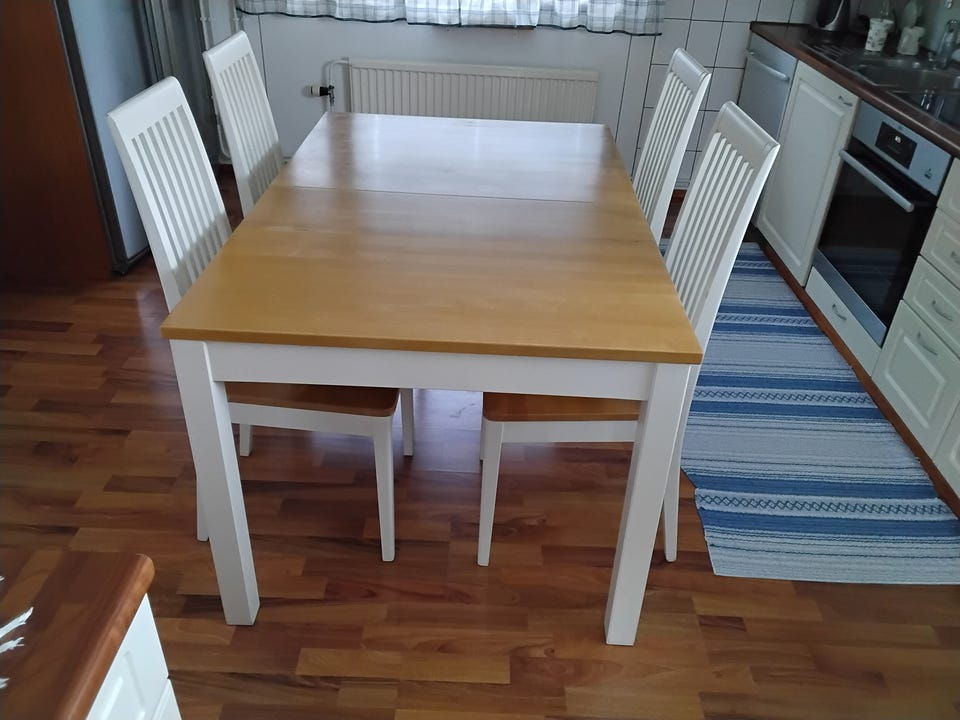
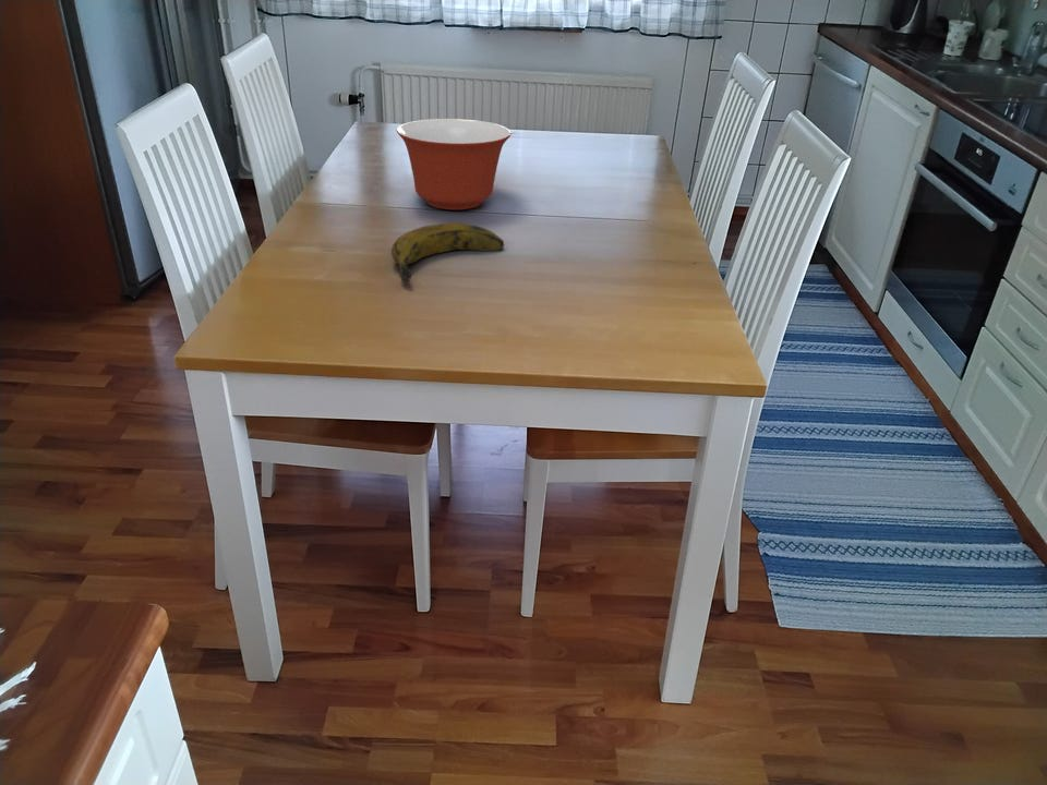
+ banana [390,222,505,282]
+ mixing bowl [396,118,513,210]
